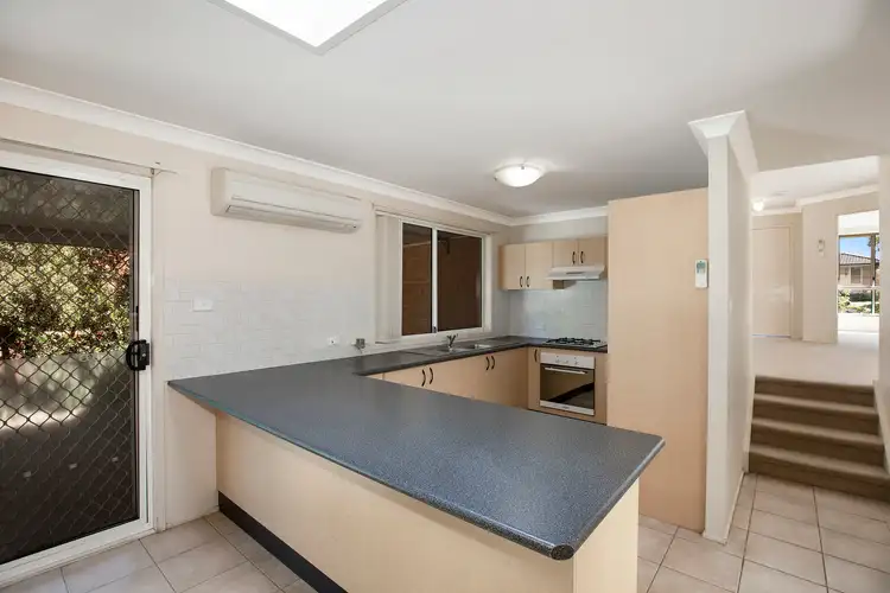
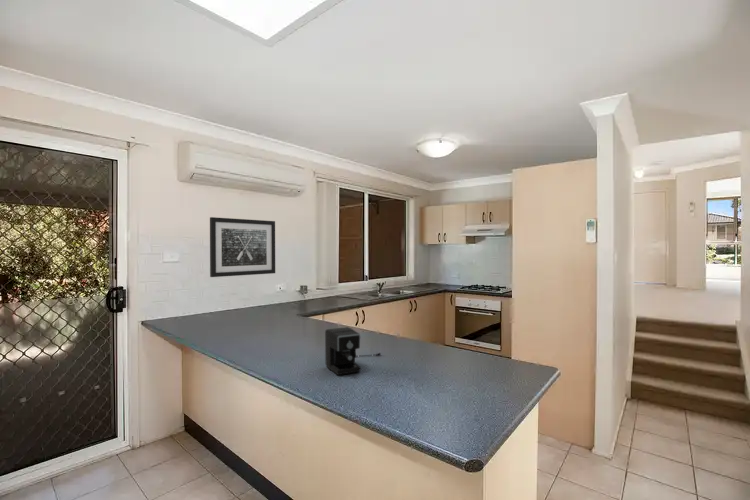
+ wall art [209,216,276,278]
+ coffee maker [324,326,382,376]
